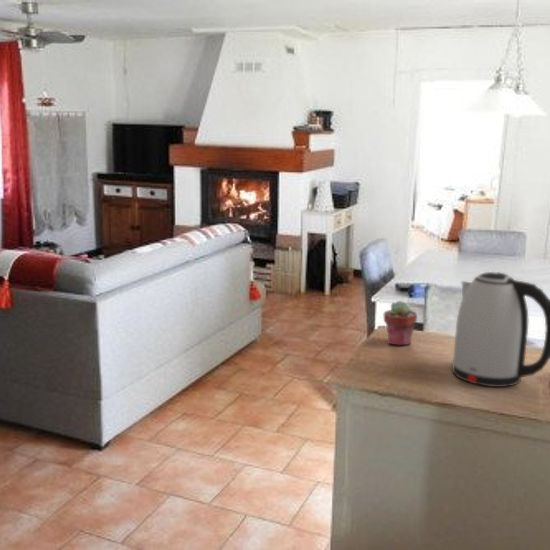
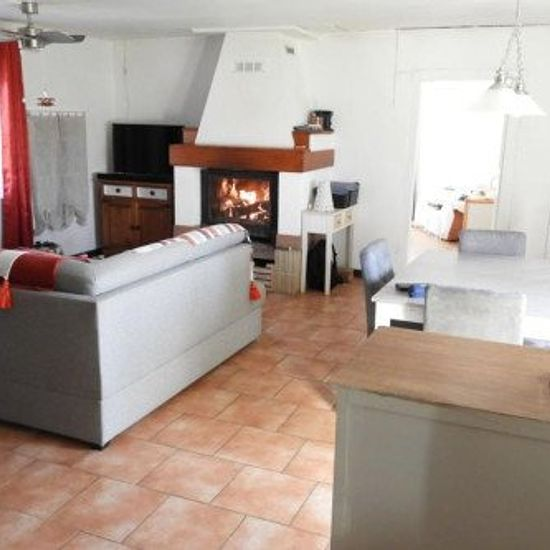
- potted succulent [383,300,418,346]
- kettle [451,271,550,388]
